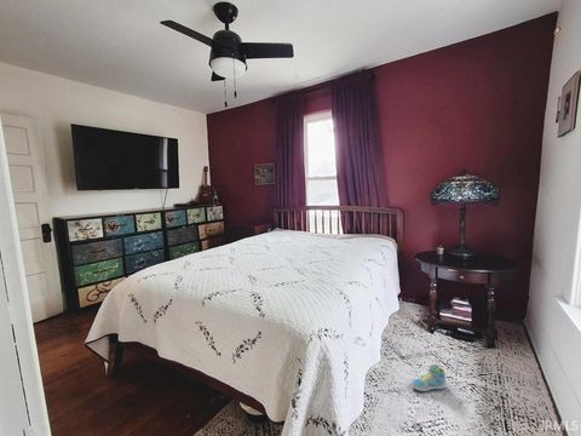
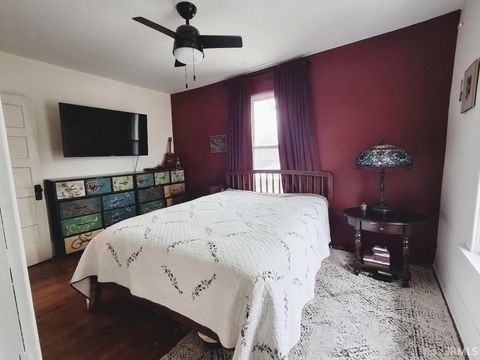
- sneaker [410,363,448,392]
